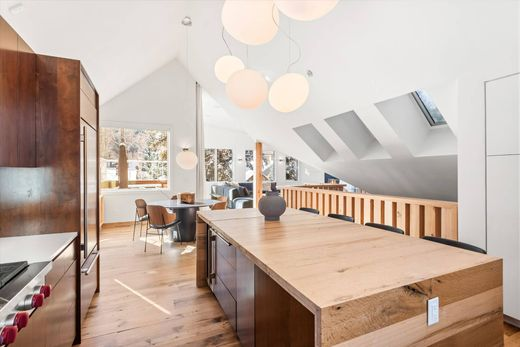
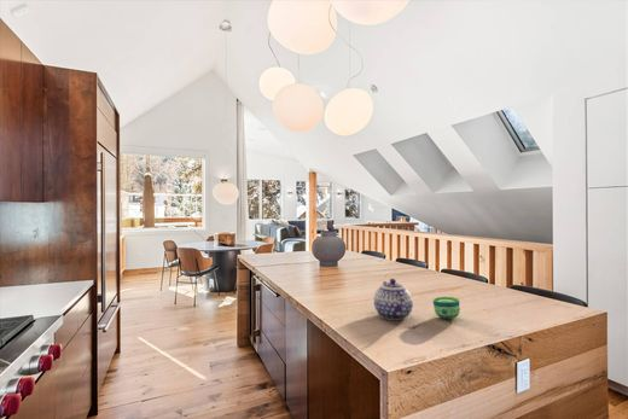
+ teapot [373,278,414,321]
+ cup [432,295,461,320]
